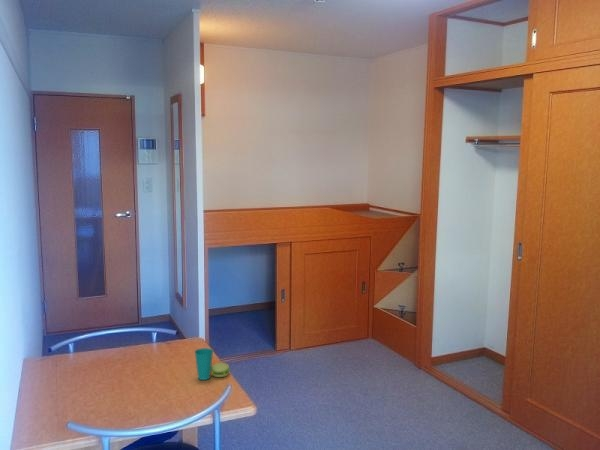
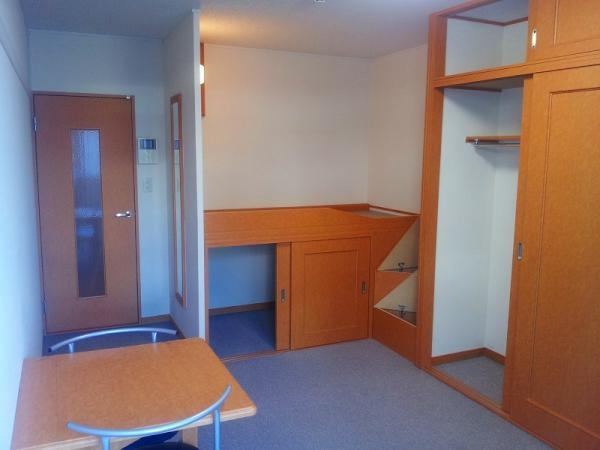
- cup [194,347,231,381]
